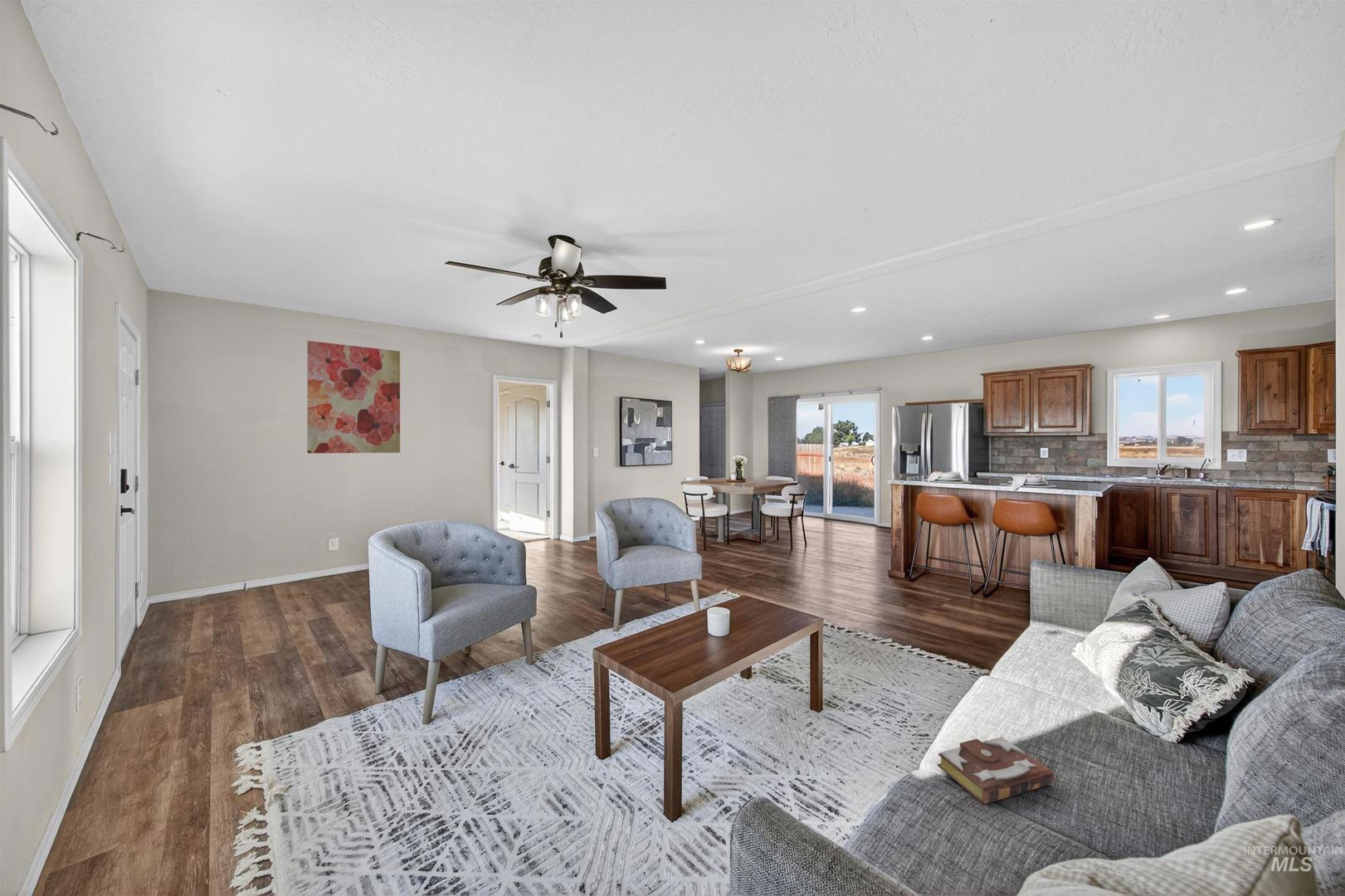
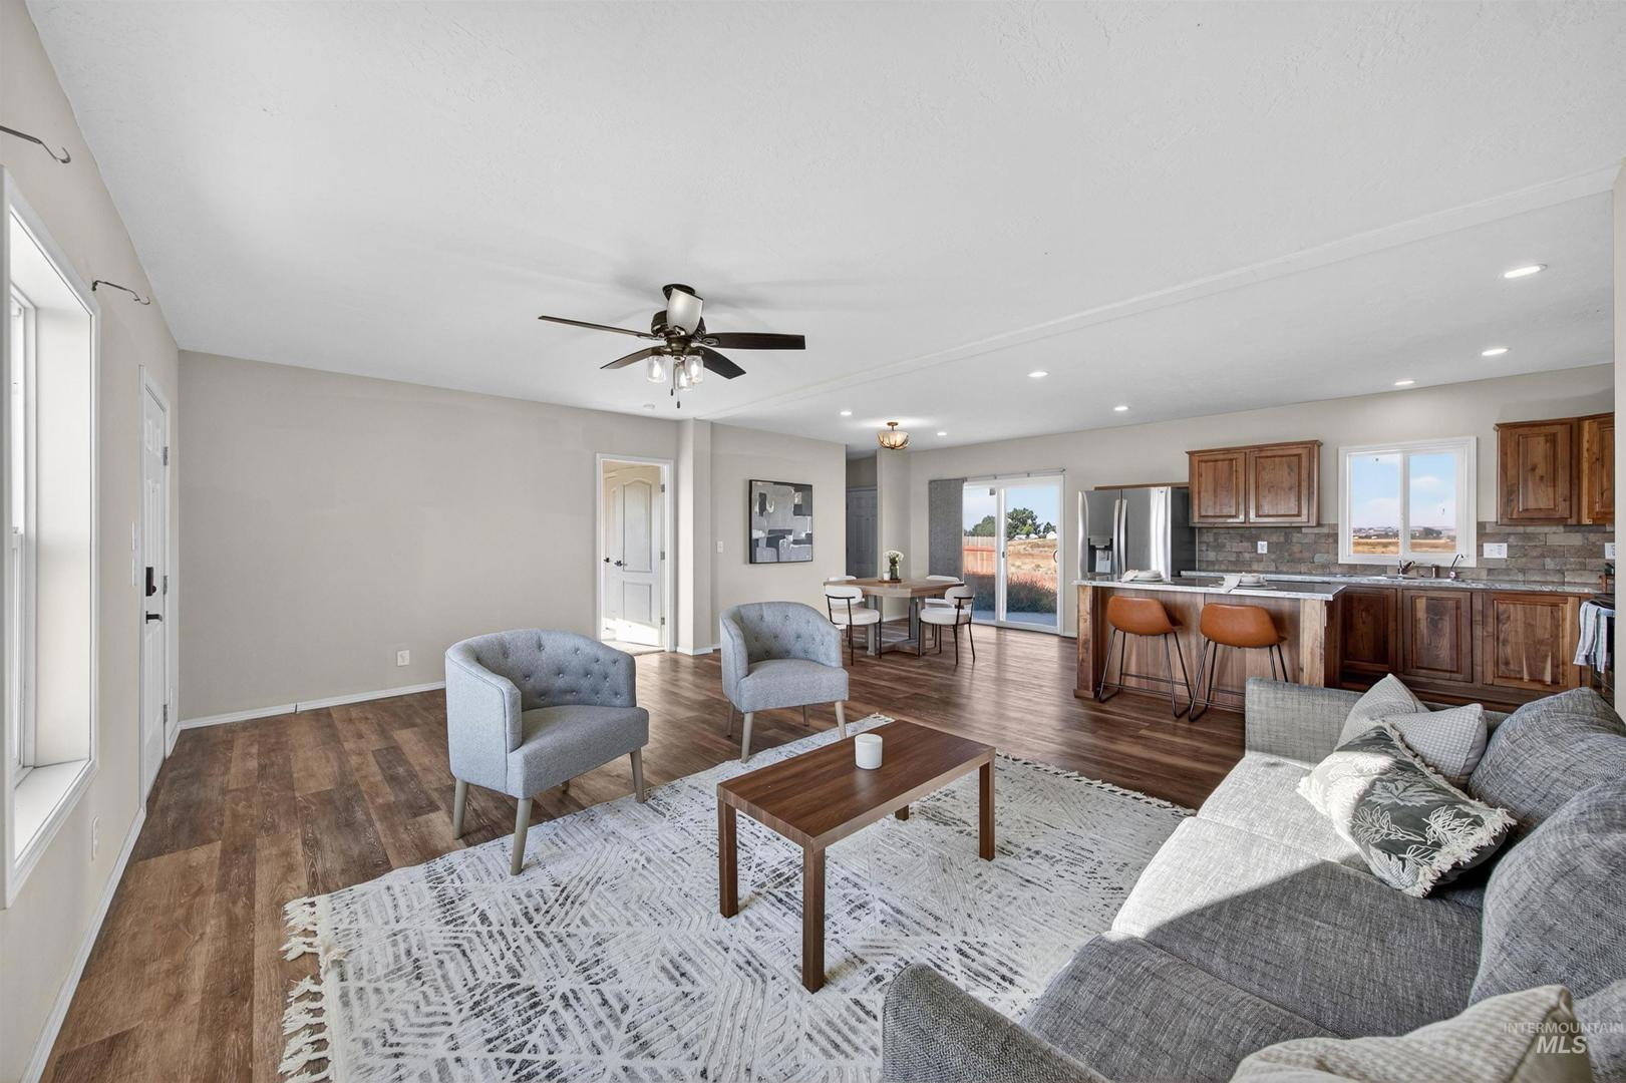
- wall art [306,340,401,454]
- book [937,736,1055,805]
